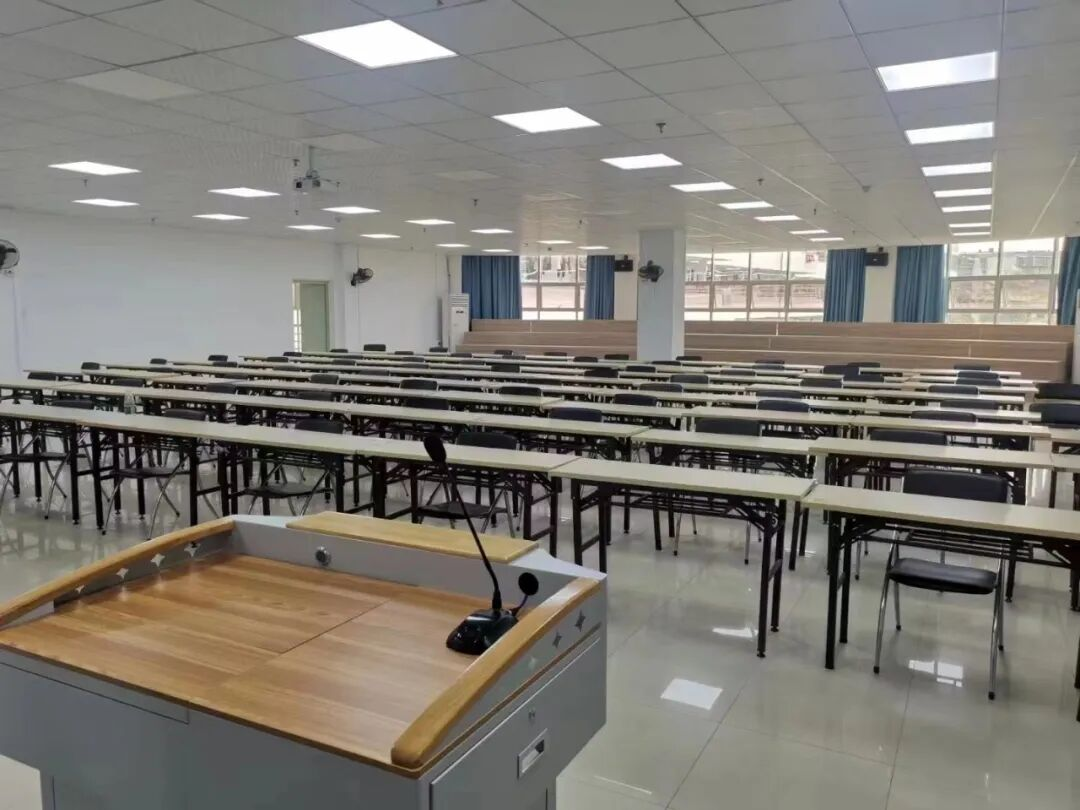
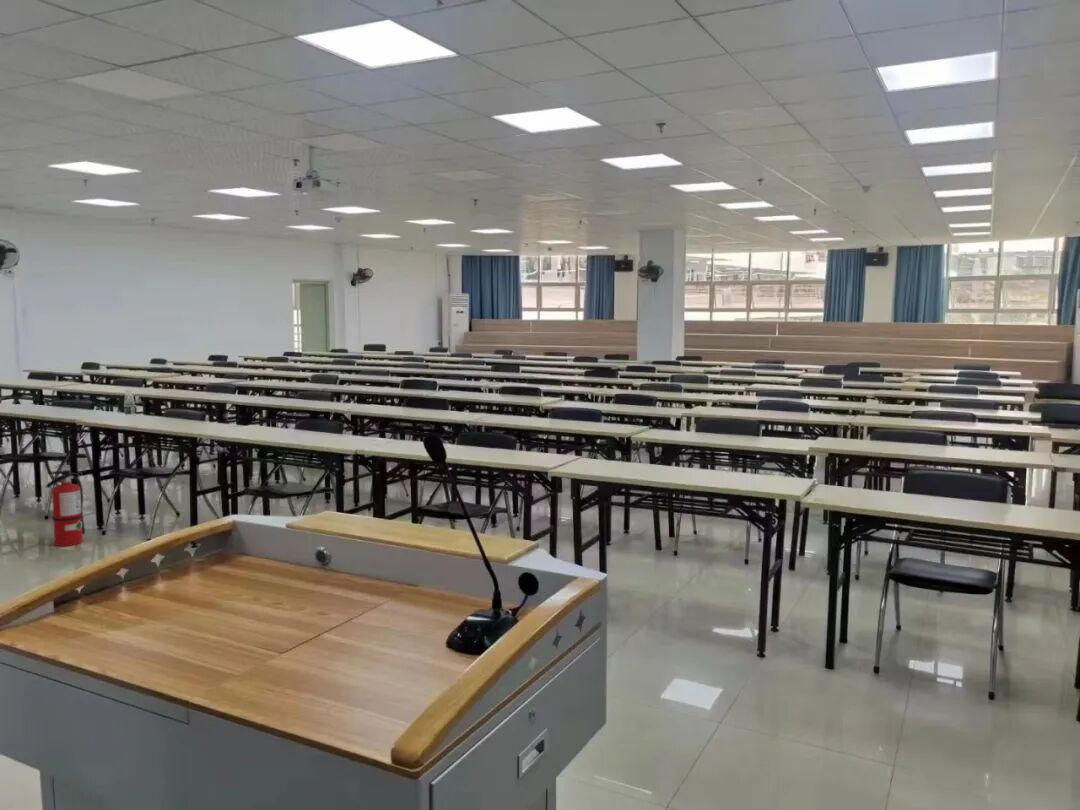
+ fire extinguisher [45,469,86,547]
